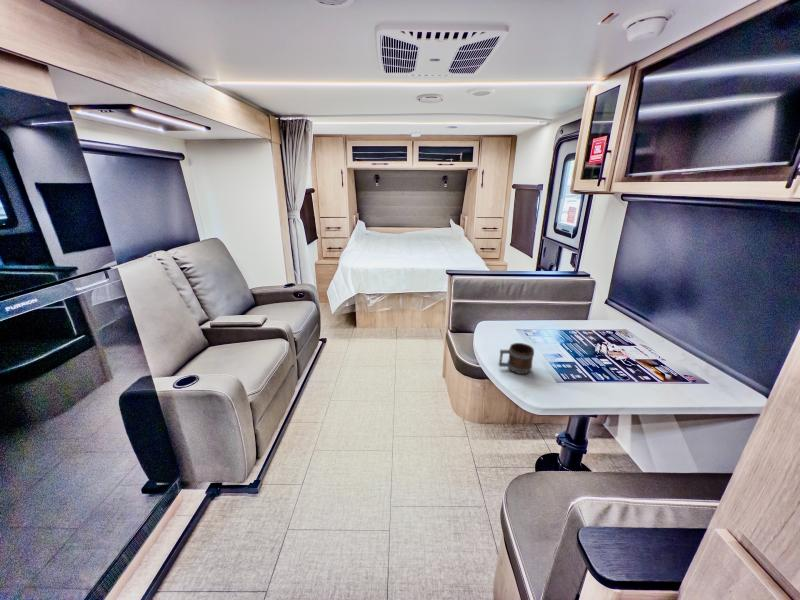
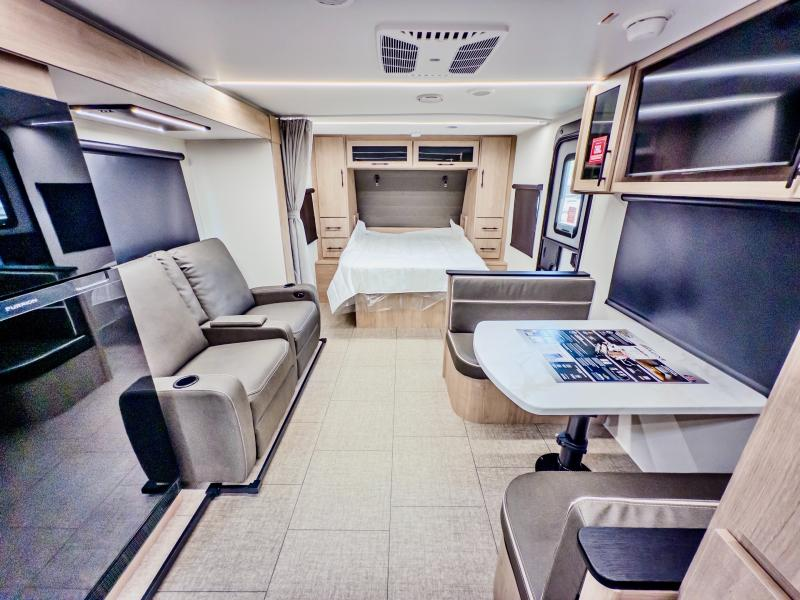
- mug [497,342,535,375]
